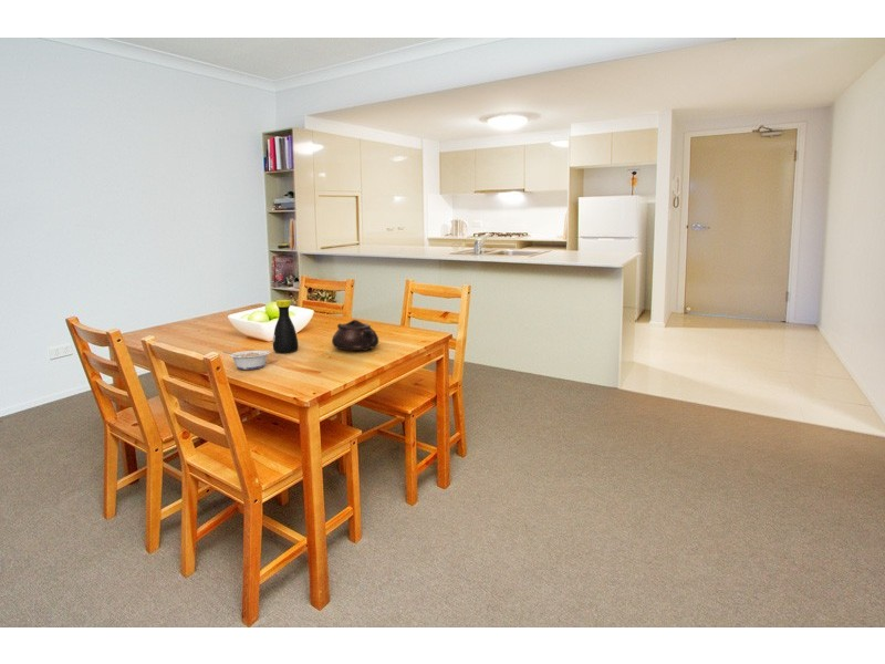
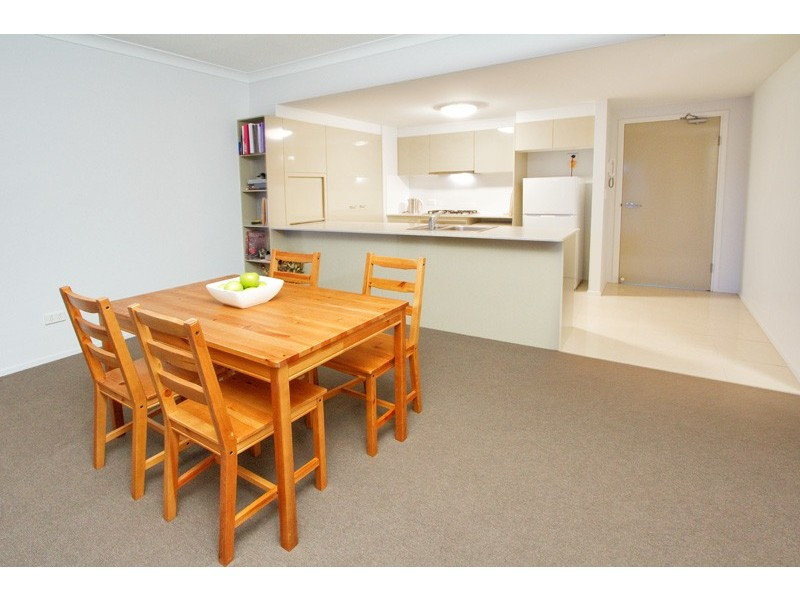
- bottle [272,299,299,354]
- teapot [331,319,379,352]
- legume [221,350,271,371]
